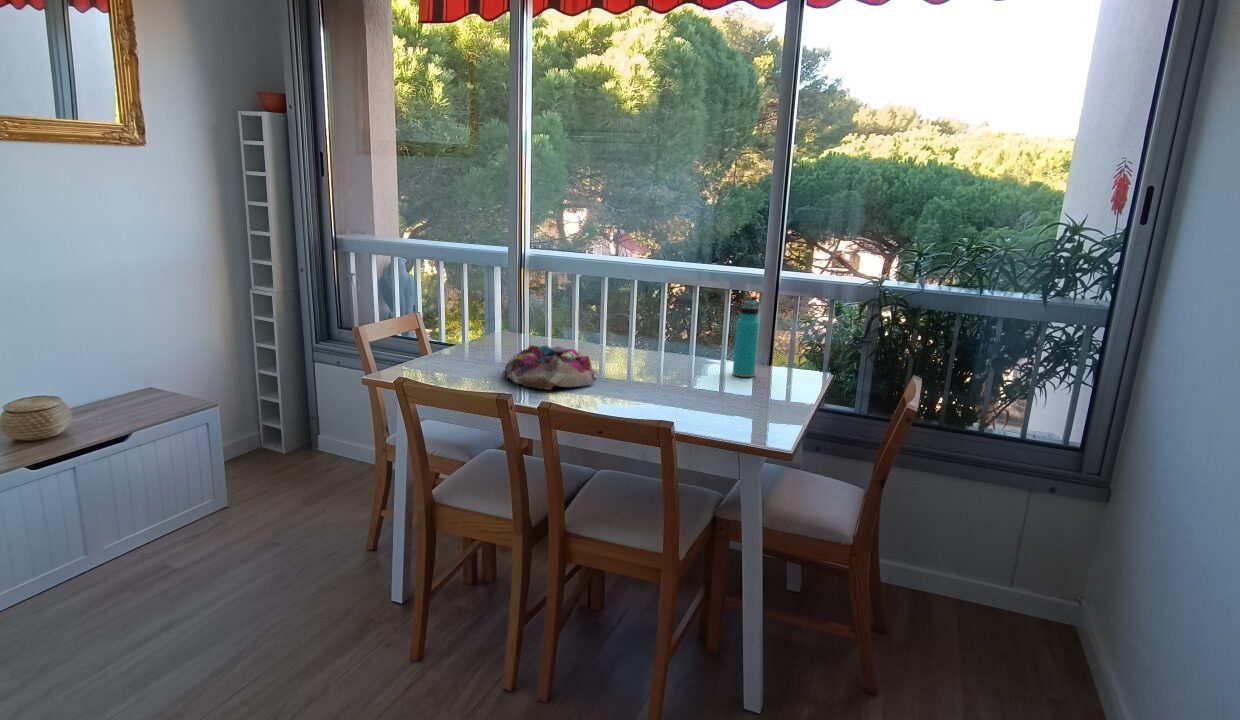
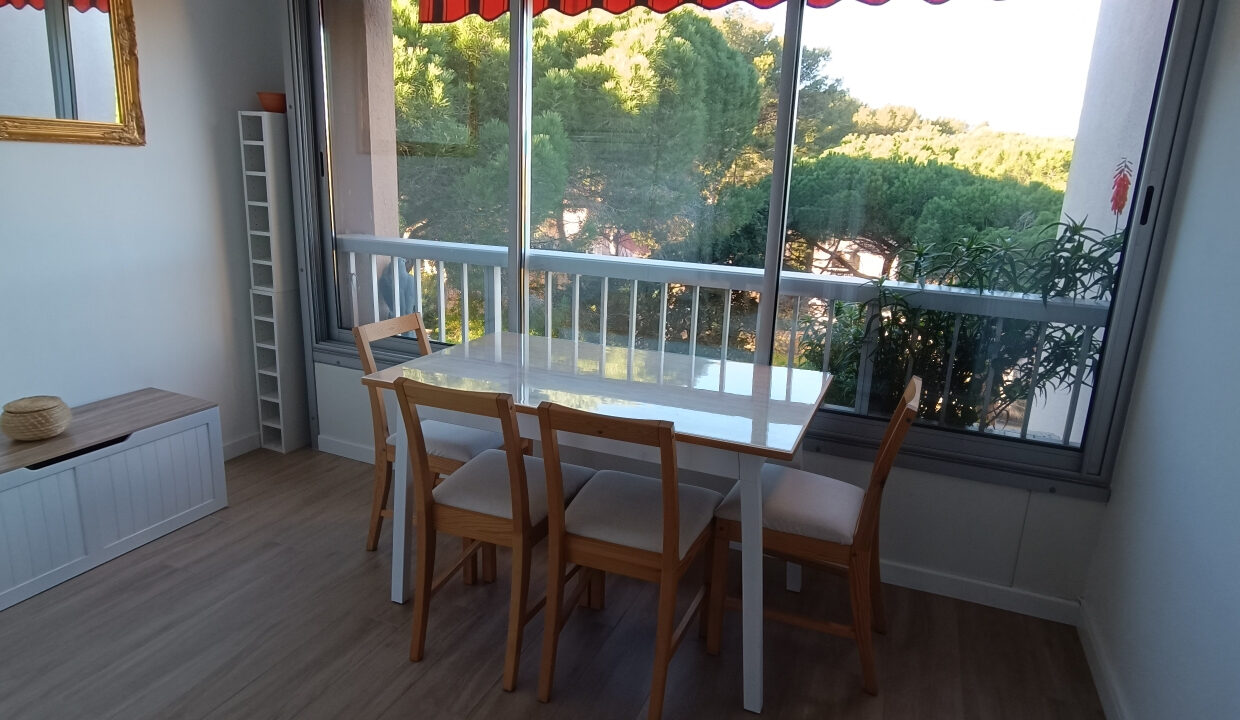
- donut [502,344,598,391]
- water bottle [732,299,760,378]
